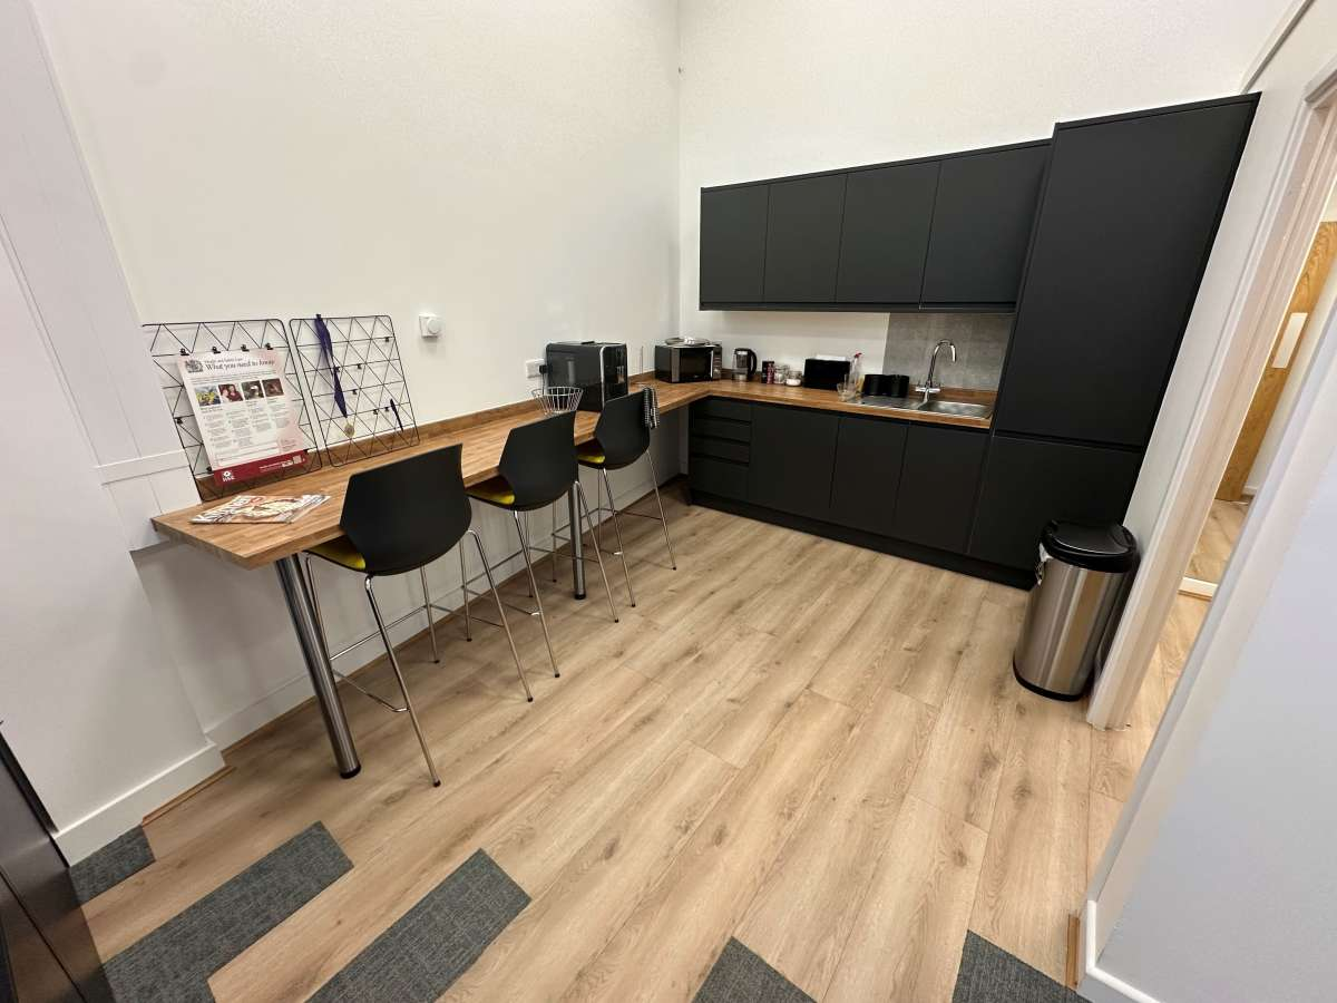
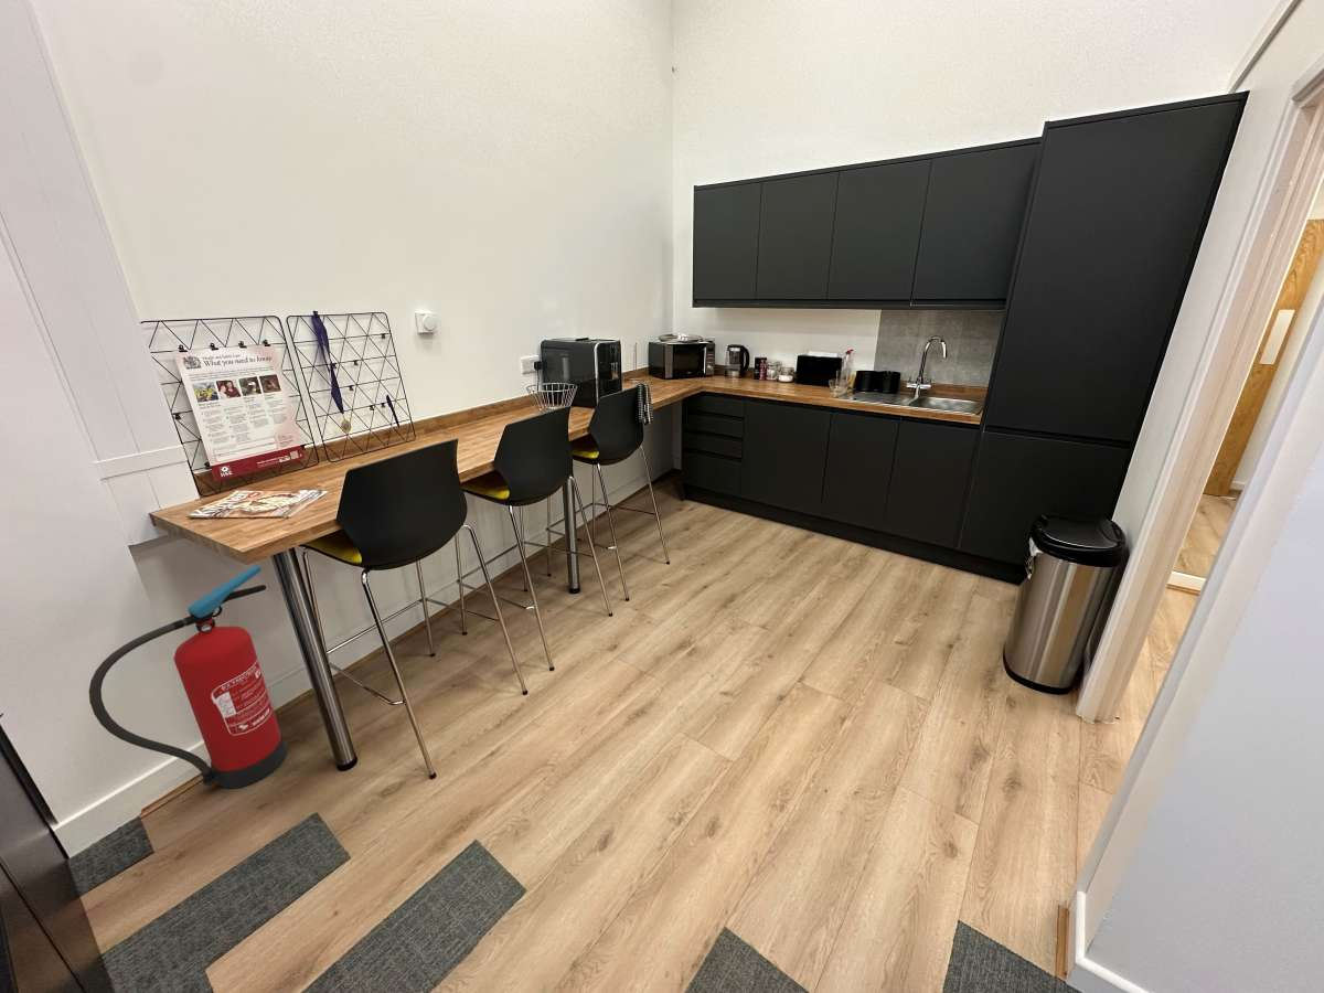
+ fire extinguisher [88,564,288,789]
